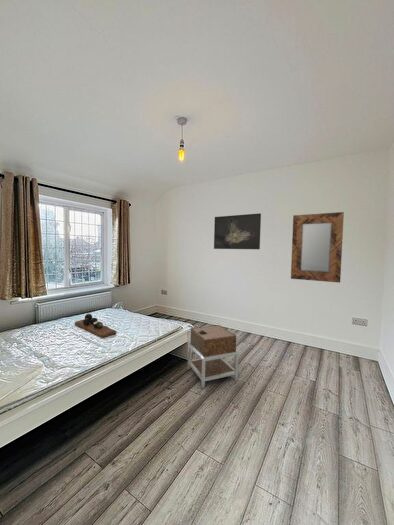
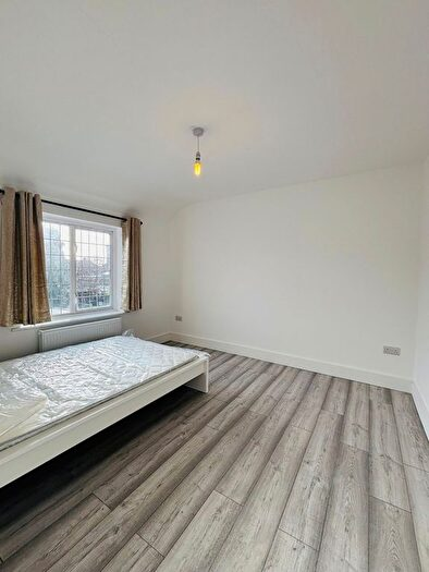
- home mirror [290,211,345,284]
- decorative tray [74,313,117,339]
- nightstand [187,324,239,389]
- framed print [213,212,262,250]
